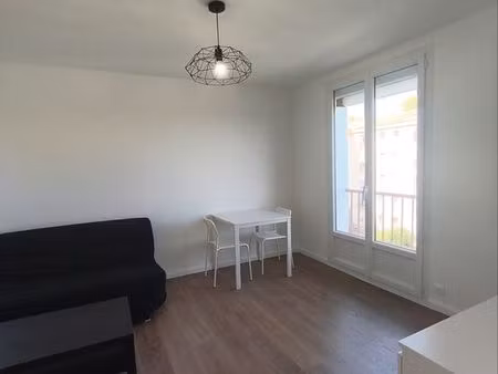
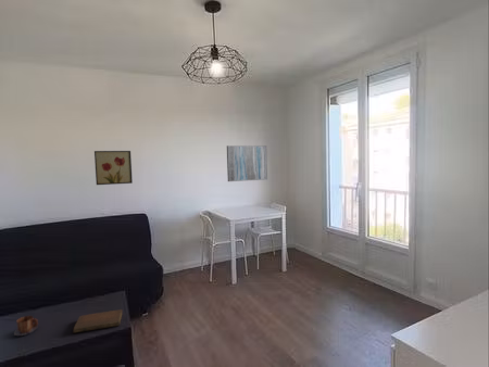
+ mug [13,315,39,337]
+ wall art [226,144,268,182]
+ notebook [72,308,124,334]
+ wall art [93,150,134,186]
